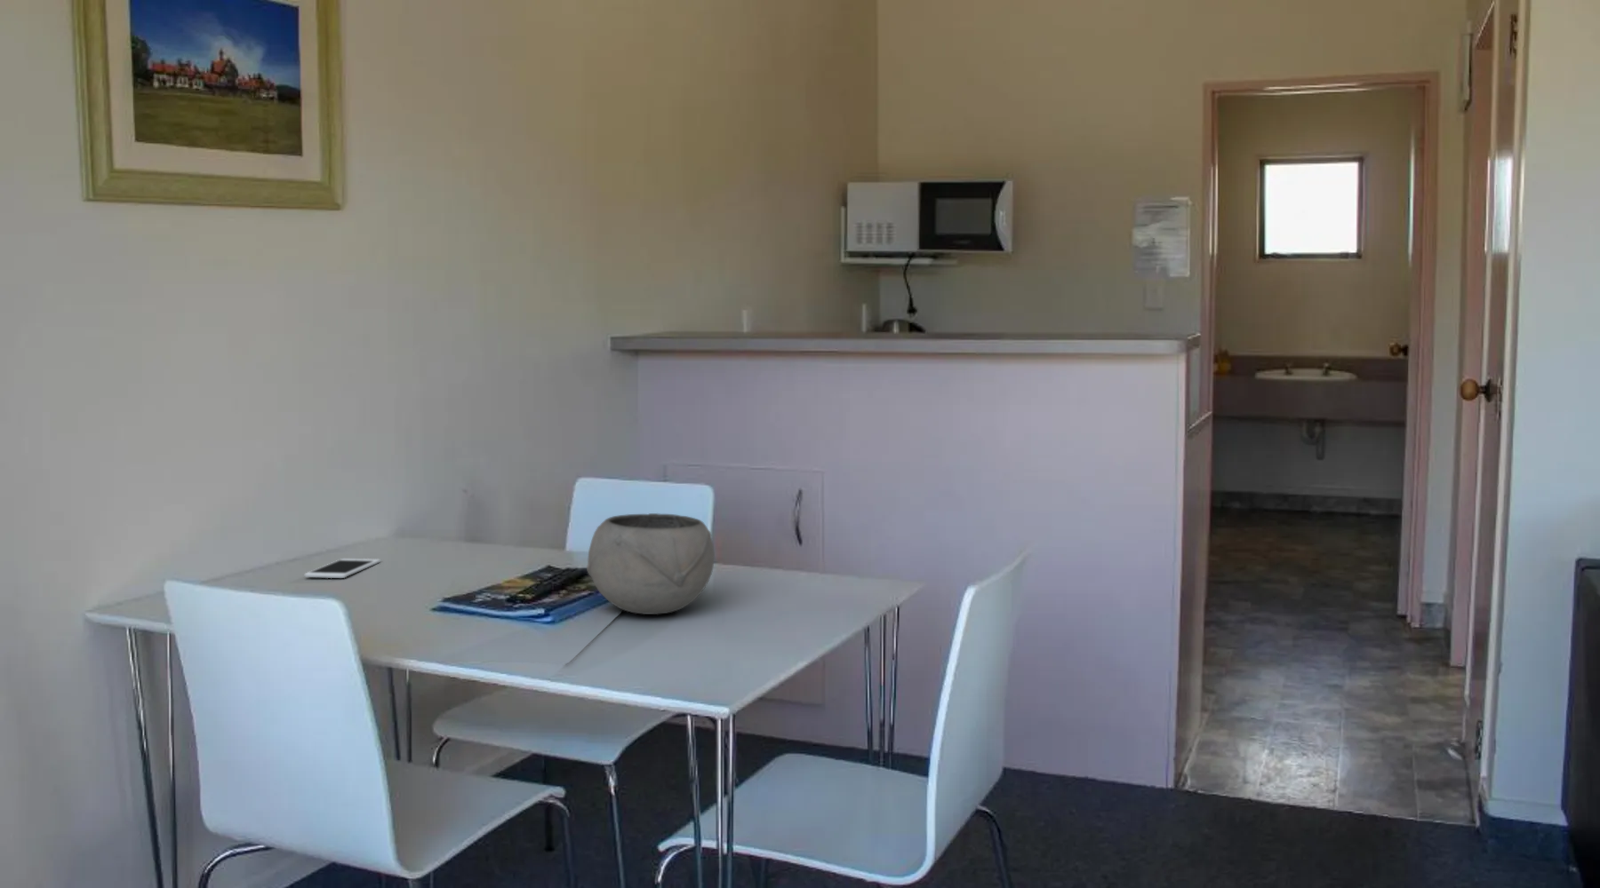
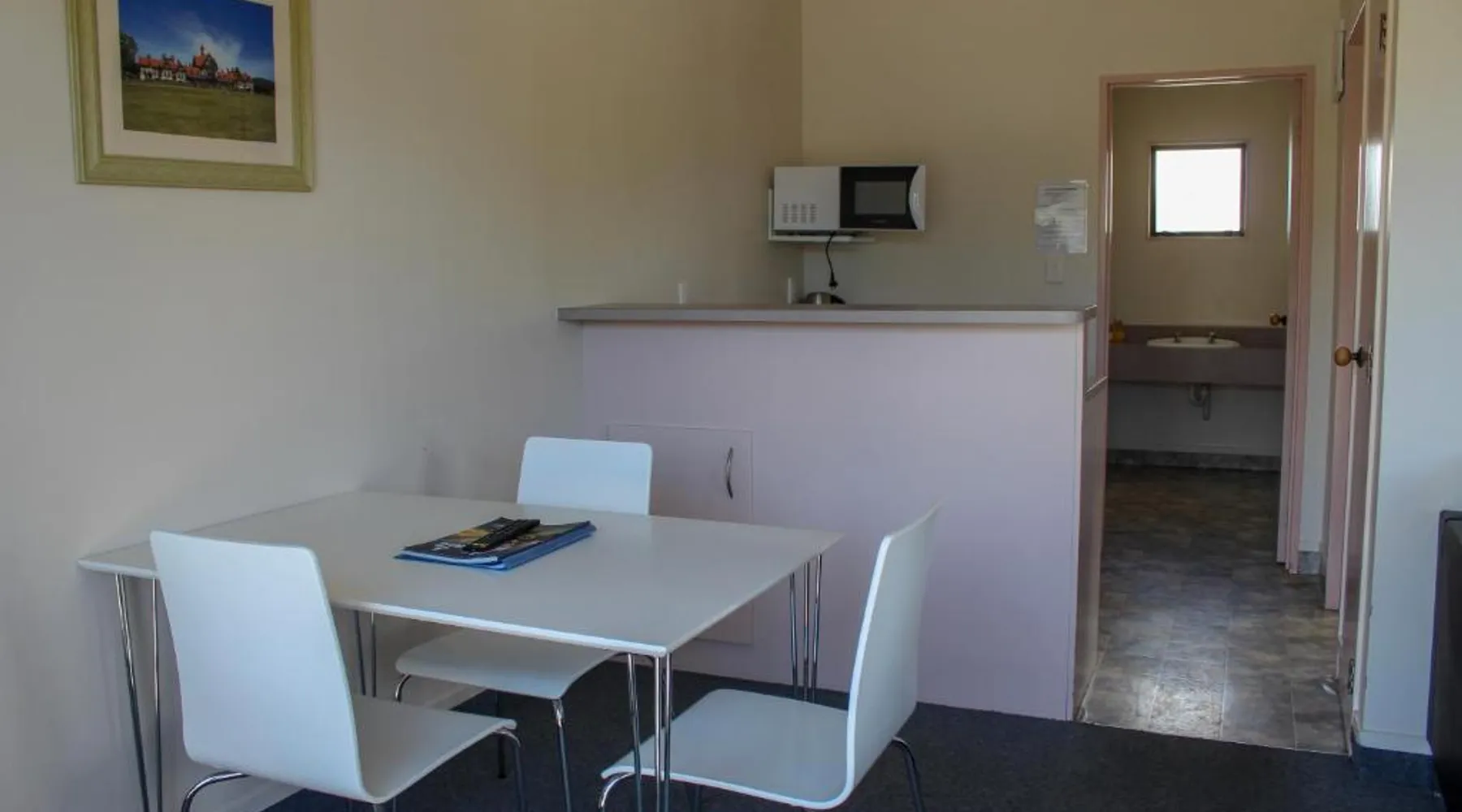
- bowl [585,513,716,616]
- cell phone [304,558,381,579]
